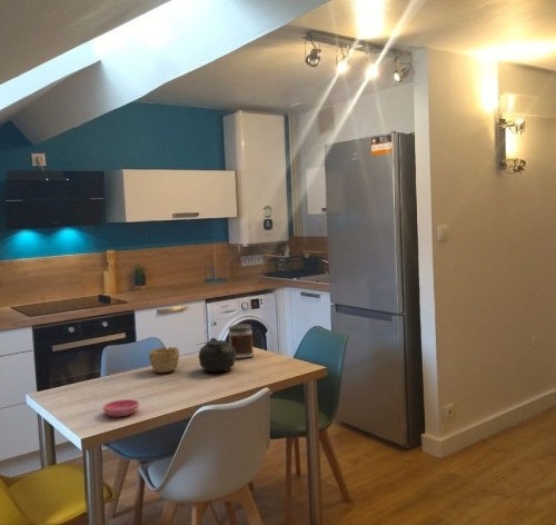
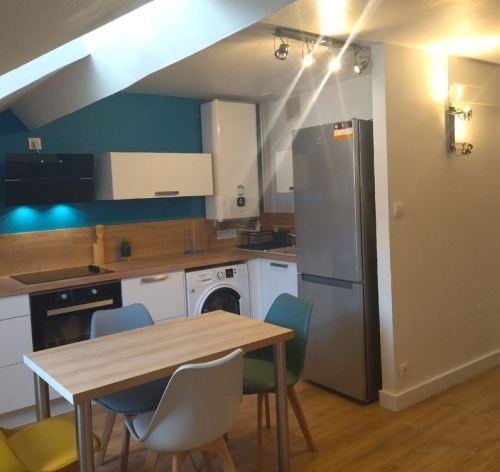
- saucer [102,398,140,418]
- teapot [197,337,236,374]
- bowl [148,346,180,374]
- jar [228,323,255,359]
